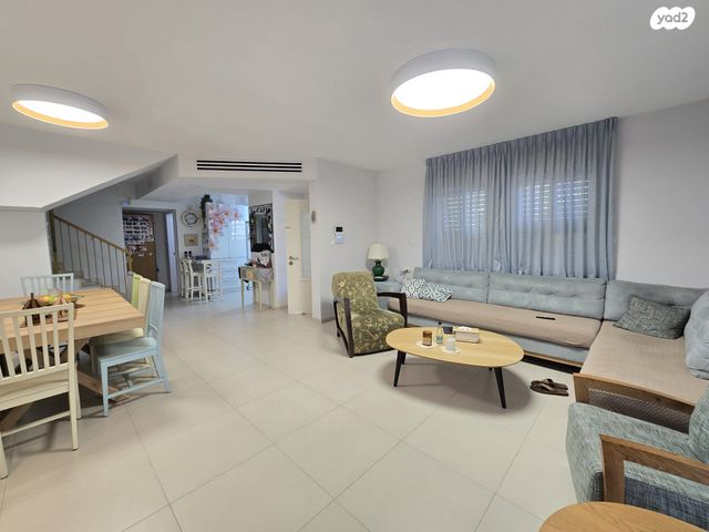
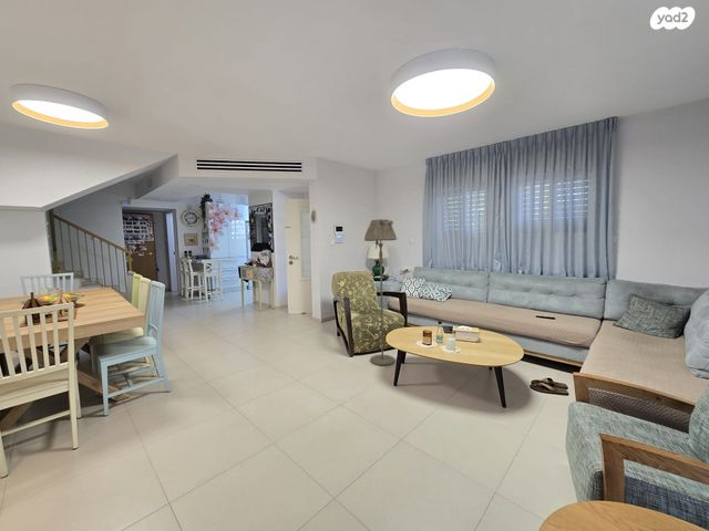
+ floor lamp [363,218,398,366]
